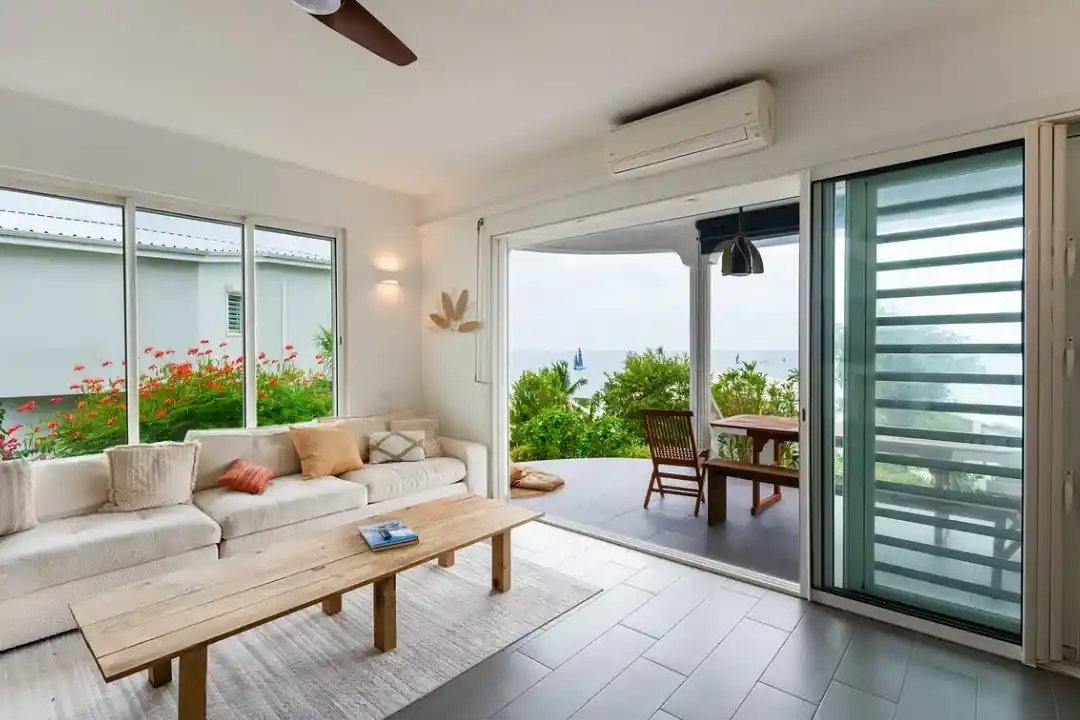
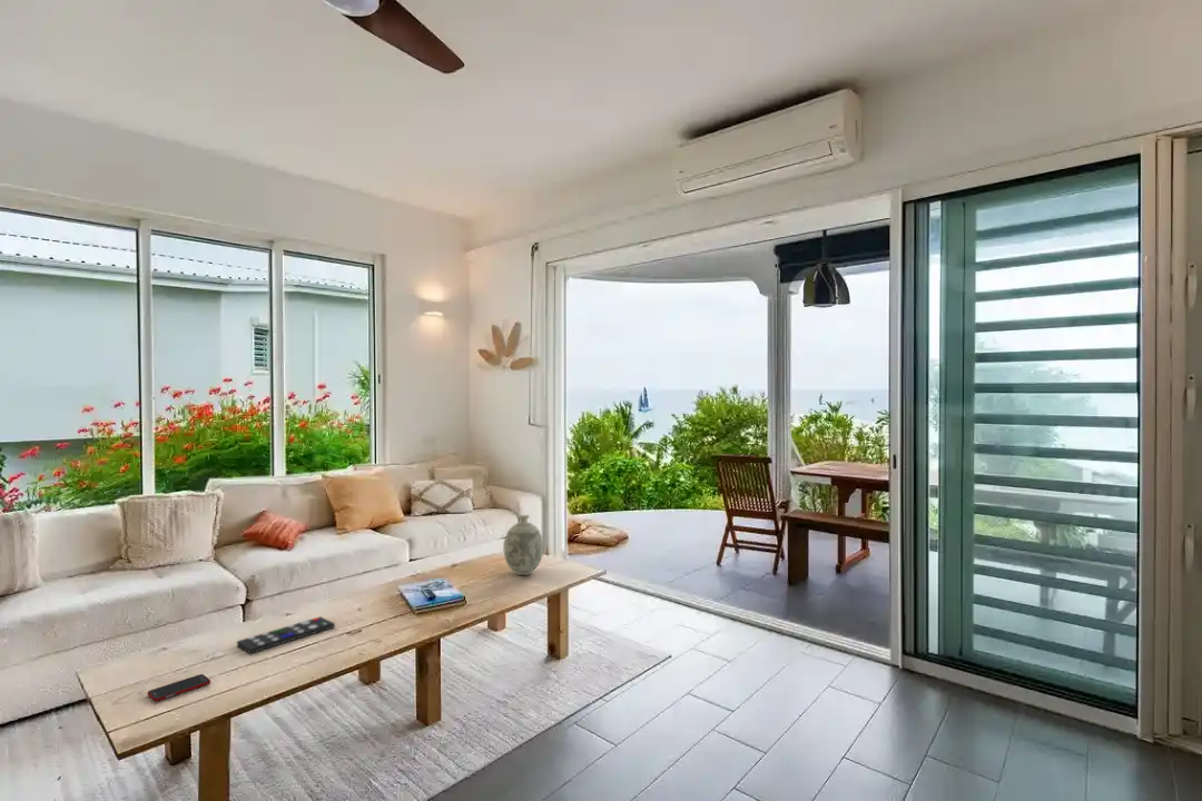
+ decorative vase [502,514,545,576]
+ remote control [236,615,336,654]
+ cell phone [147,673,211,702]
